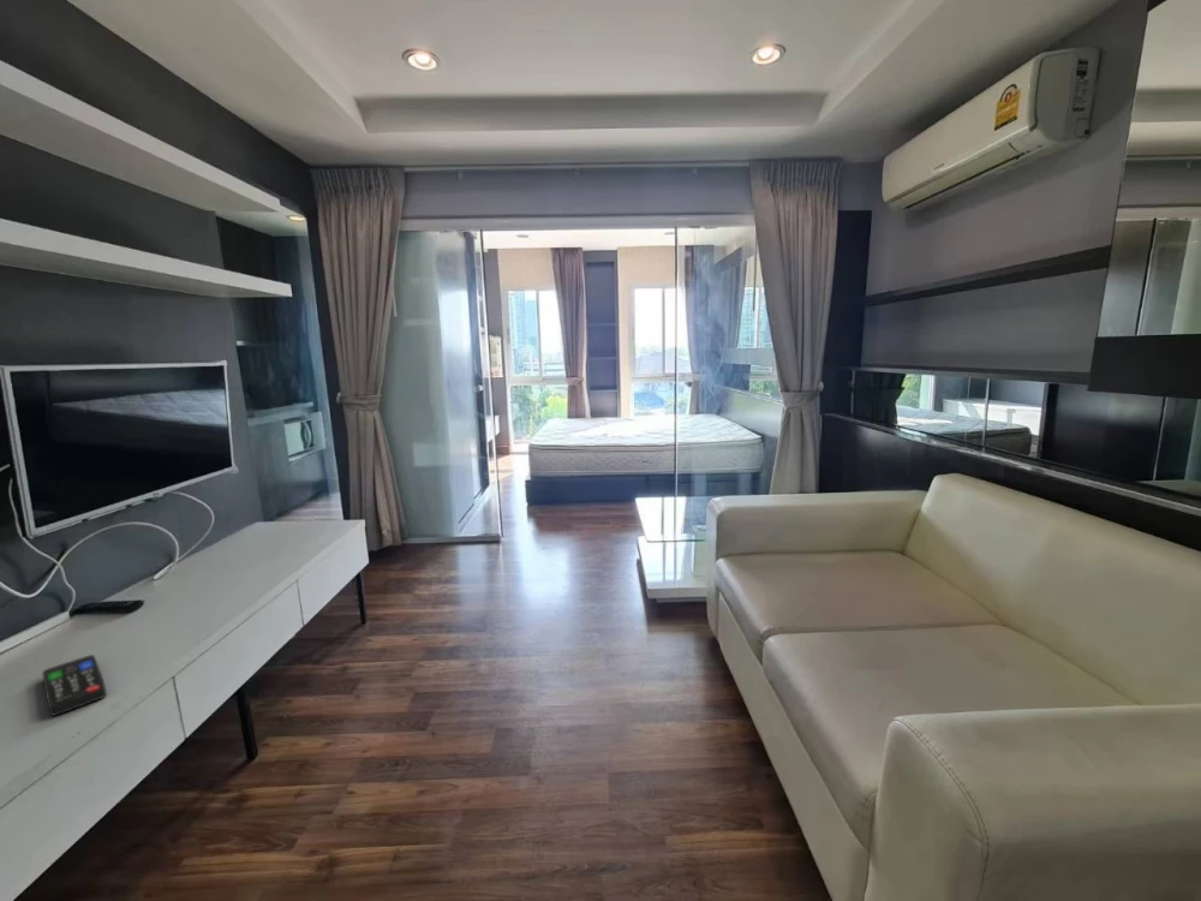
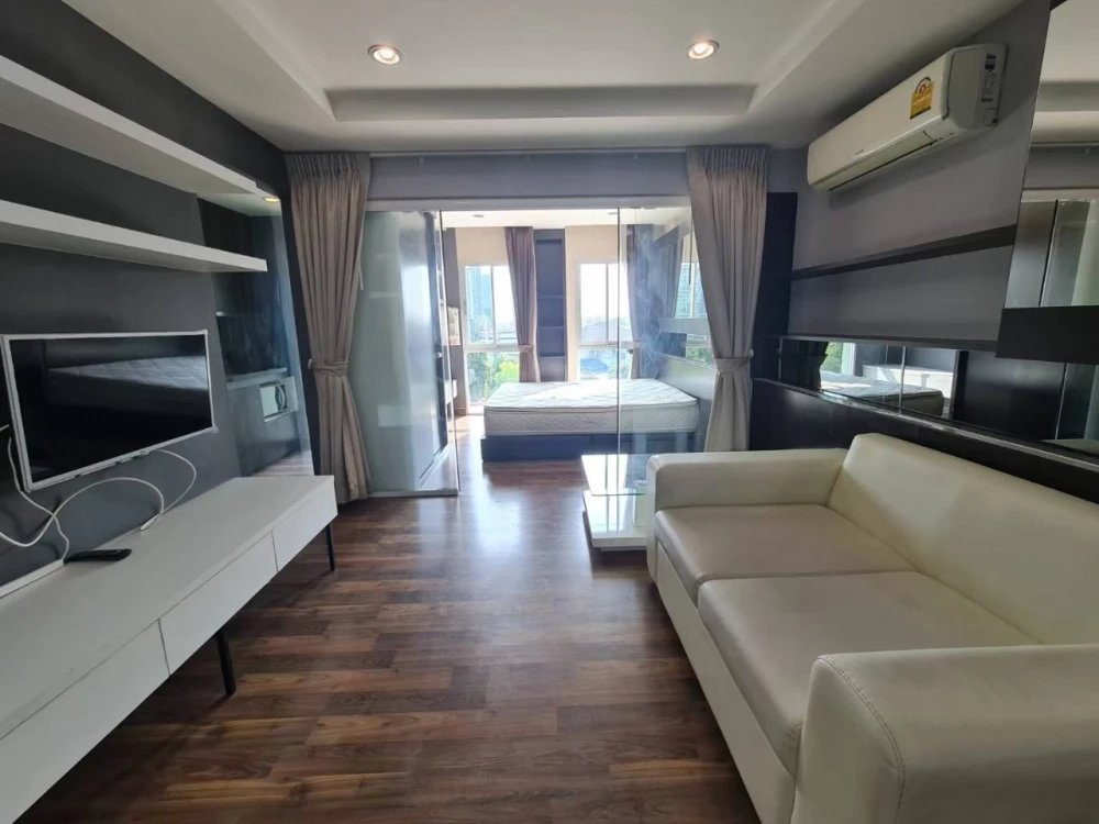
- remote control [41,654,108,717]
